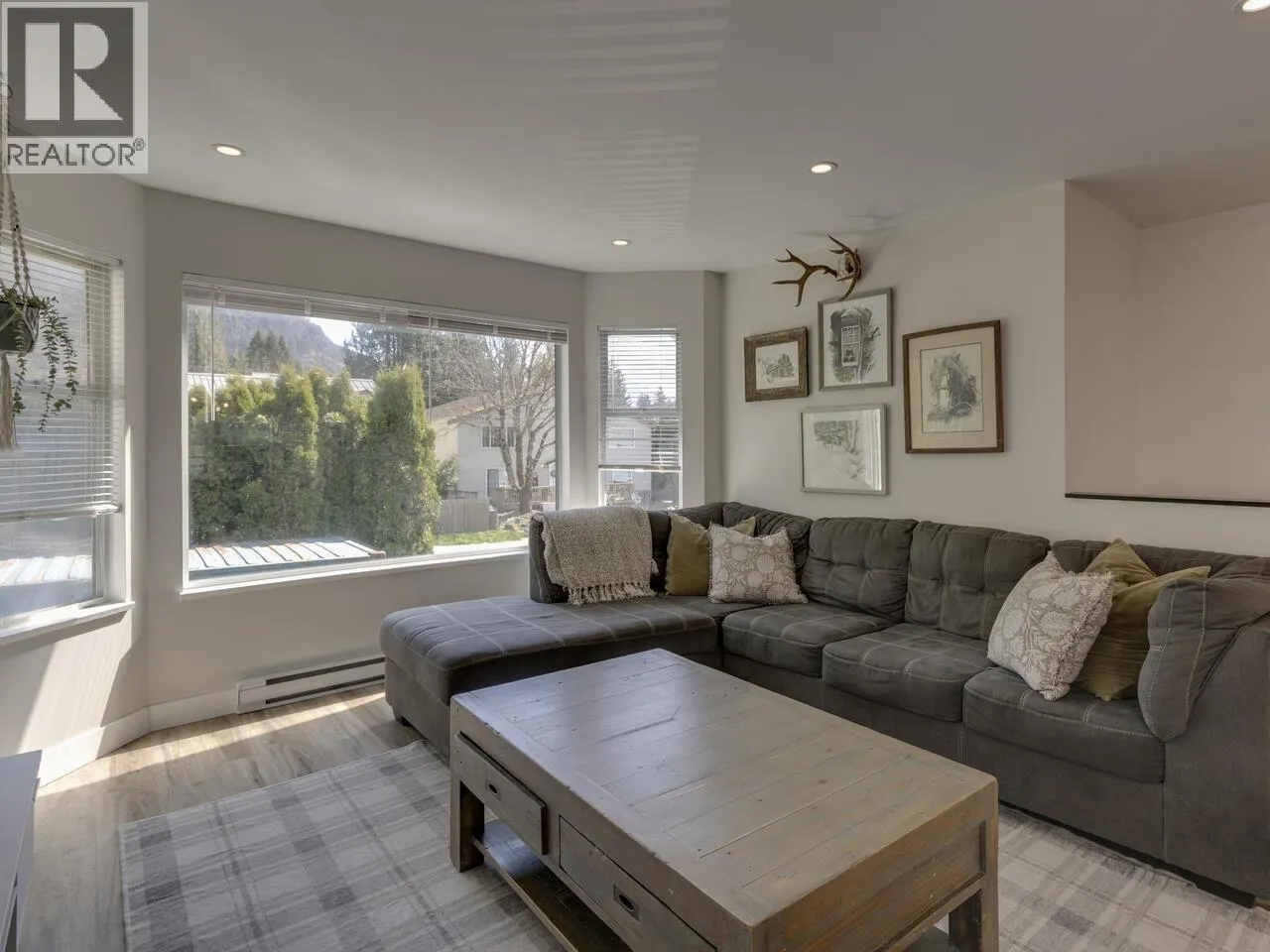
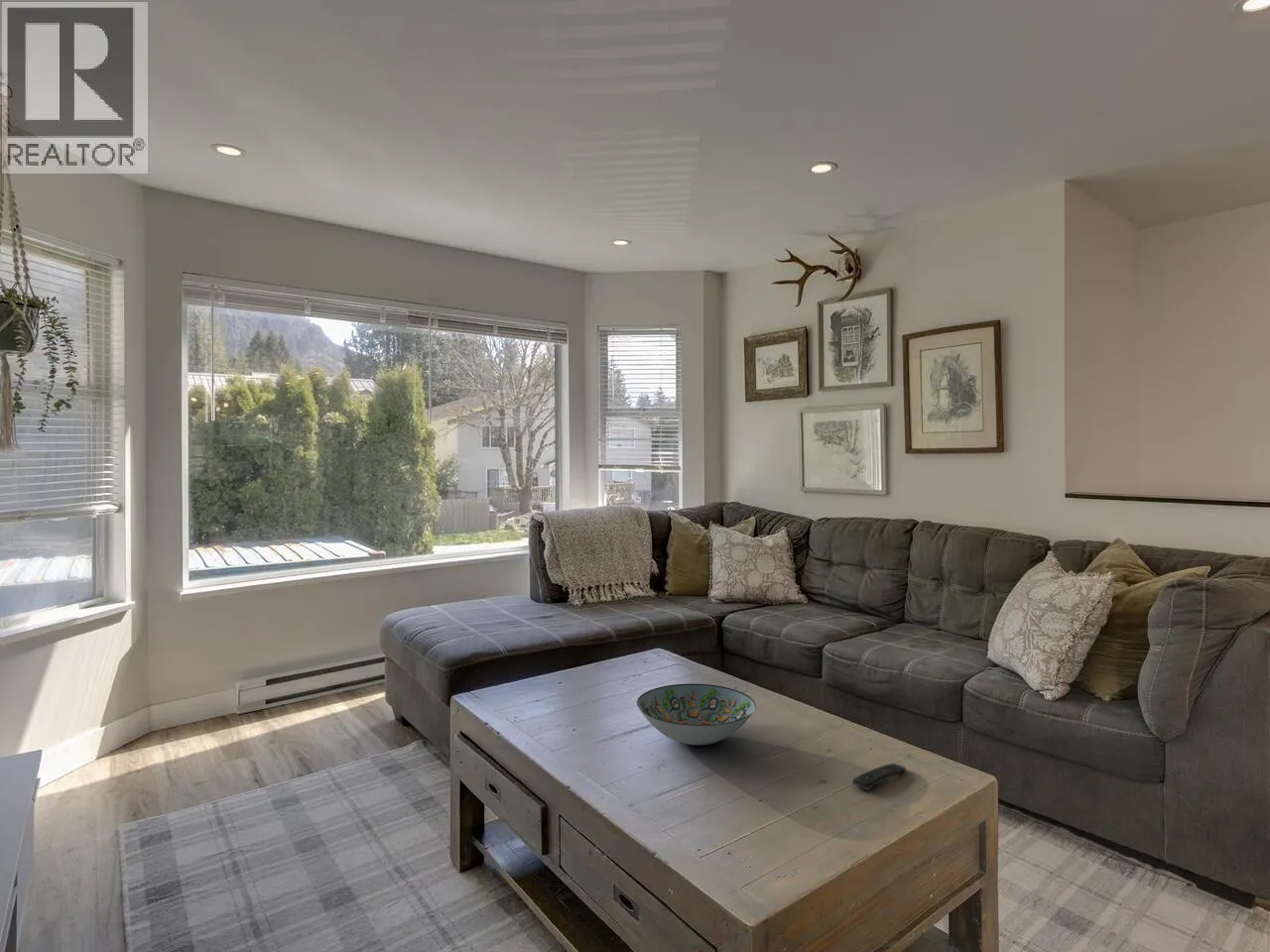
+ decorative bowl [636,682,757,746]
+ remote control [851,763,907,791]
